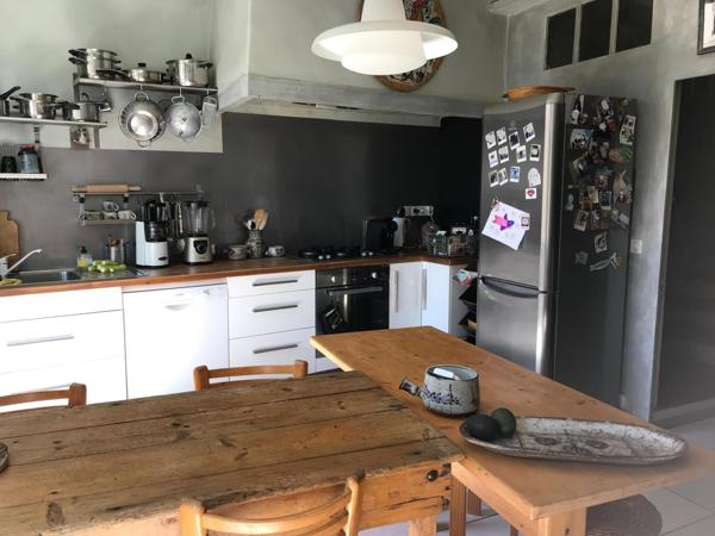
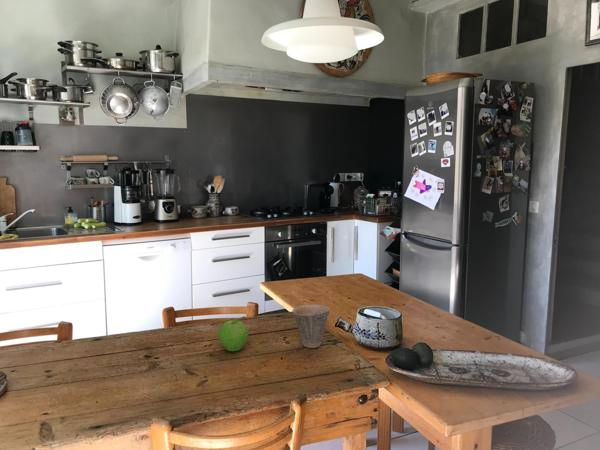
+ fruit [218,319,249,352]
+ cup [291,304,330,349]
